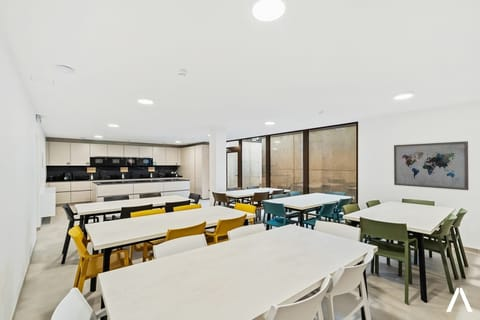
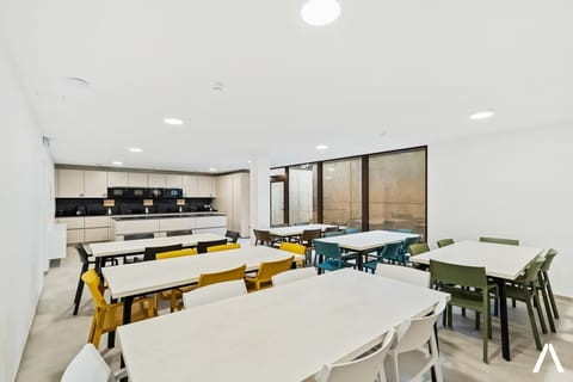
- wall art [393,140,469,191]
